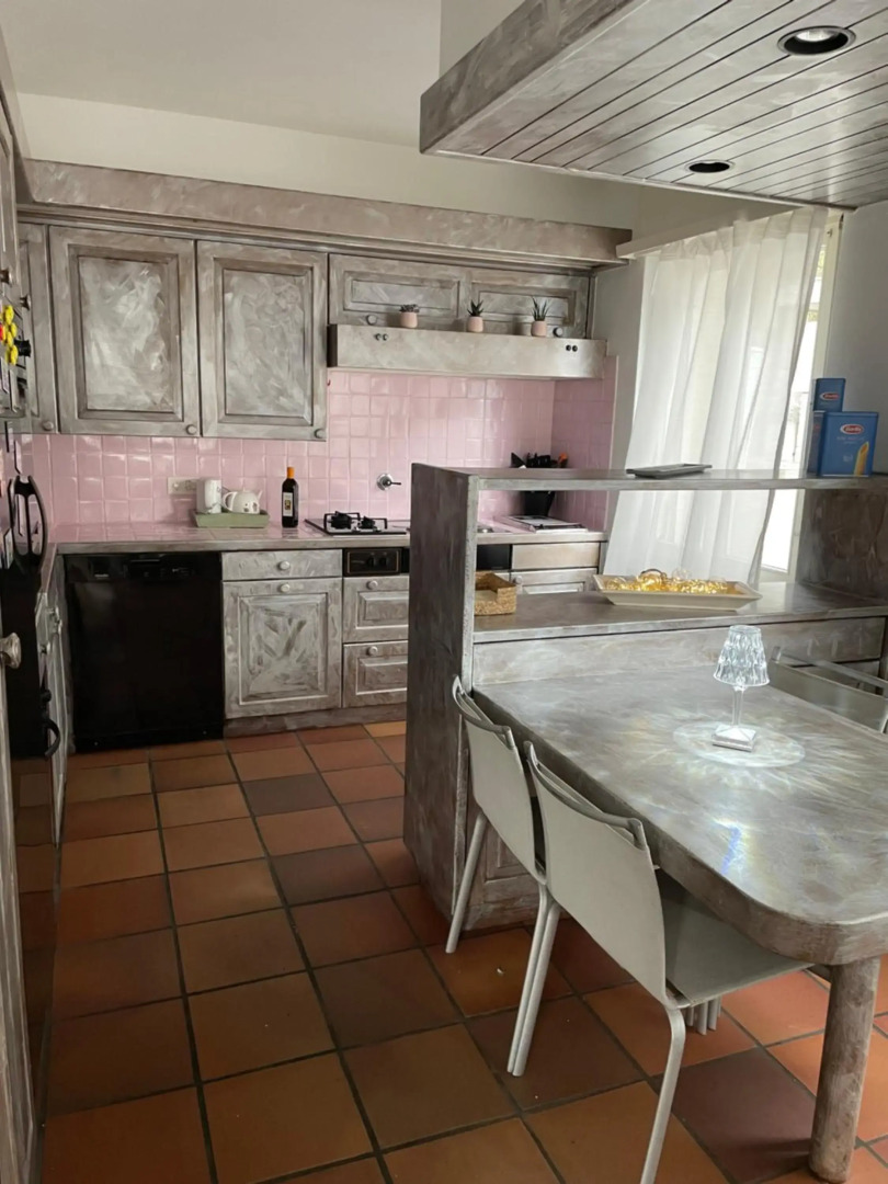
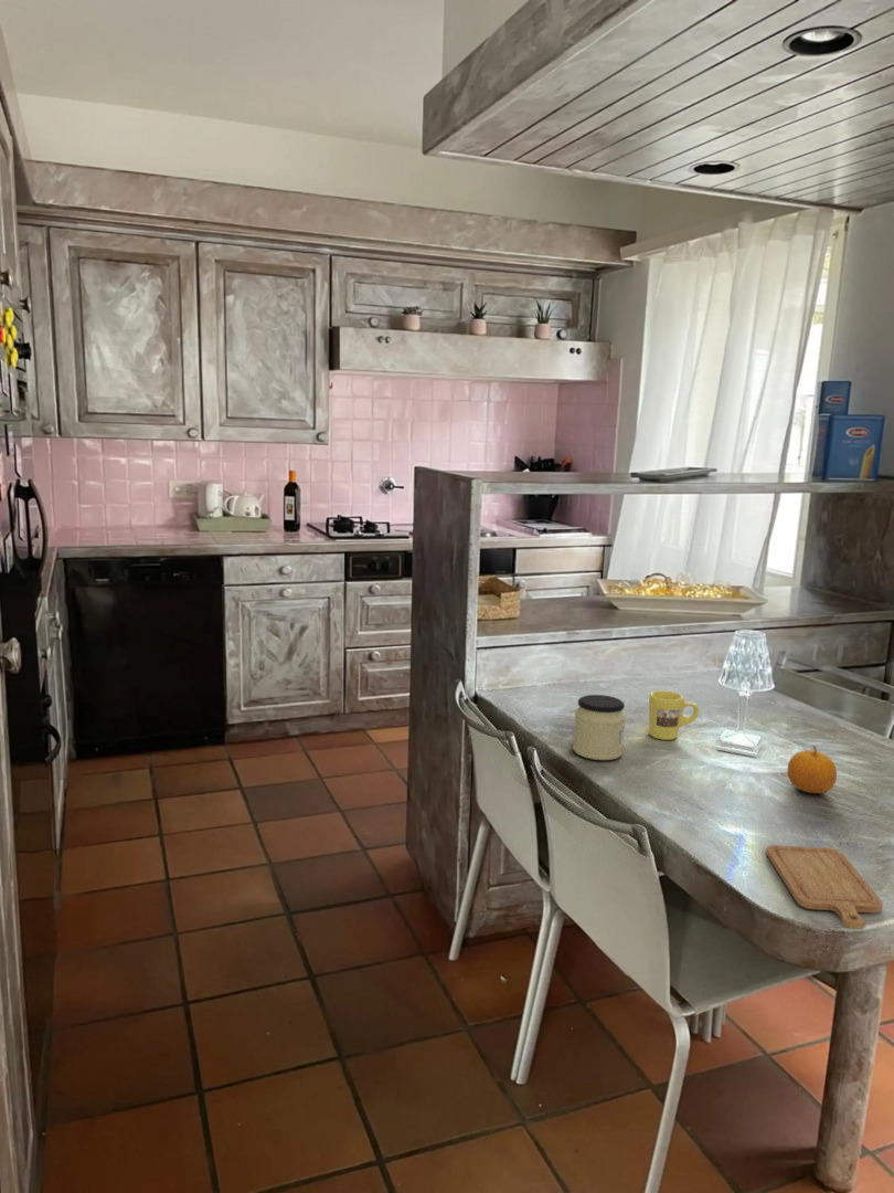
+ chopping board [765,844,884,930]
+ jar [572,694,627,761]
+ fruit [786,745,838,794]
+ mug [648,689,700,741]
